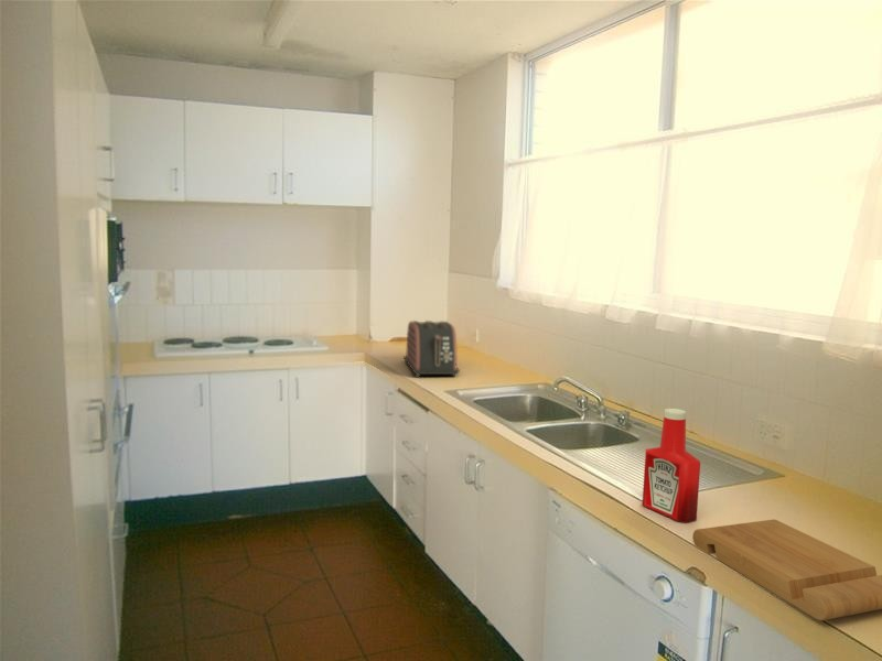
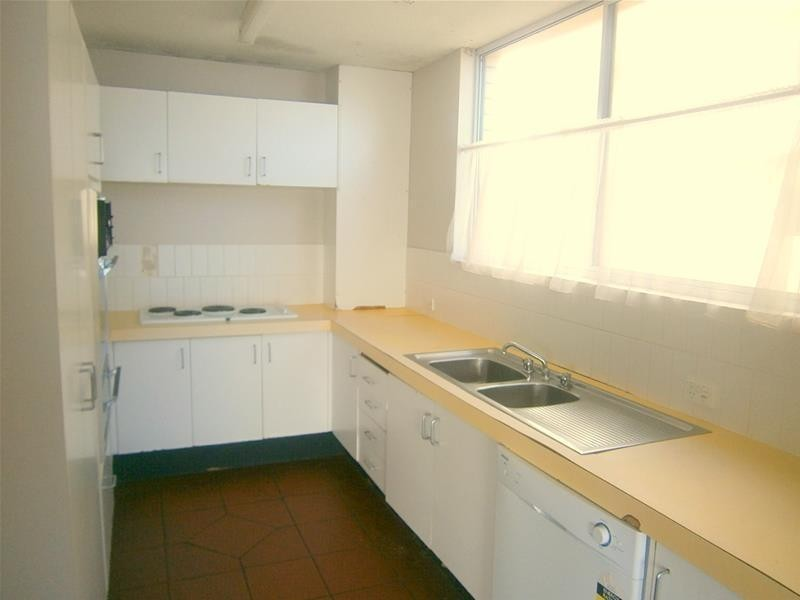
- cutting board [691,519,882,621]
- soap bottle [642,408,701,523]
- toaster [402,319,461,378]
